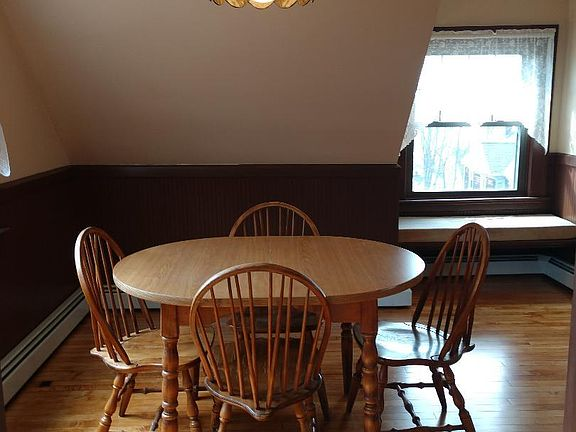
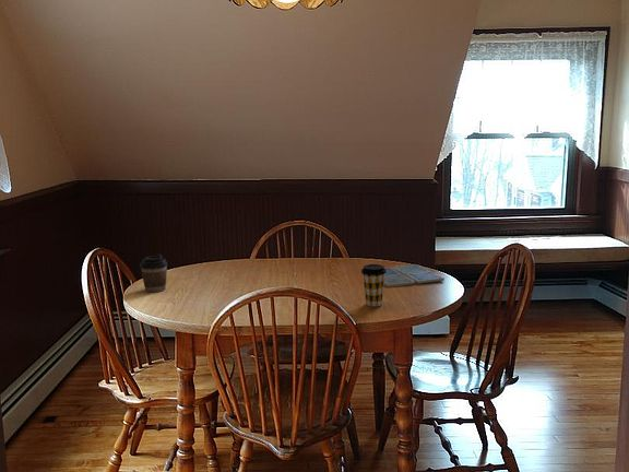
+ drink coaster [383,263,446,288]
+ coffee cup [360,263,387,307]
+ coffee cup [139,252,168,293]
